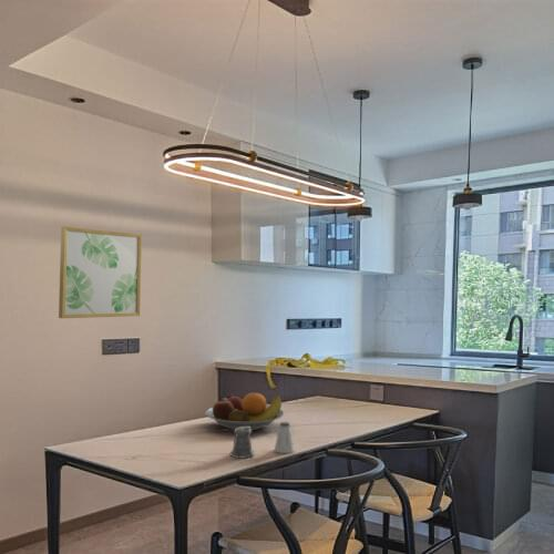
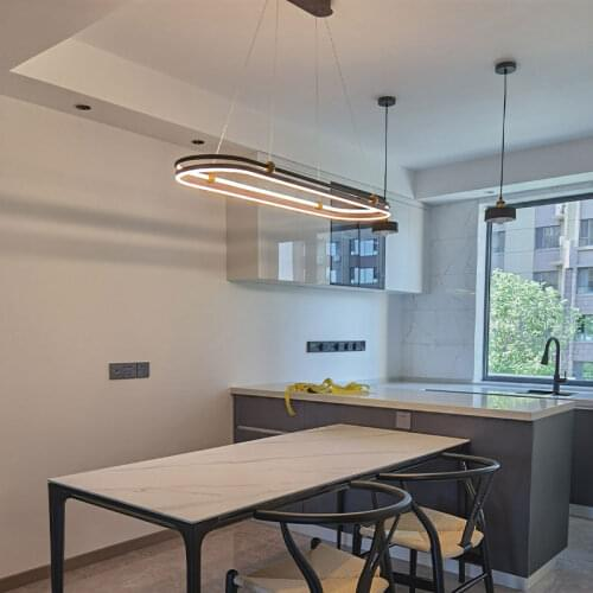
- wall art [58,226,143,319]
- saltshaker [274,421,295,454]
- fruit bowl [204,392,285,432]
- pepper shaker [222,427,255,460]
